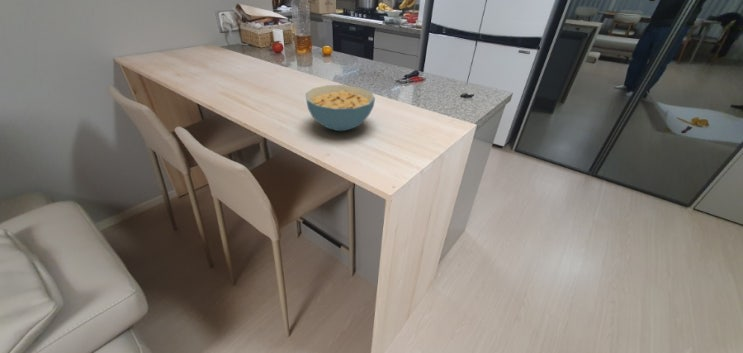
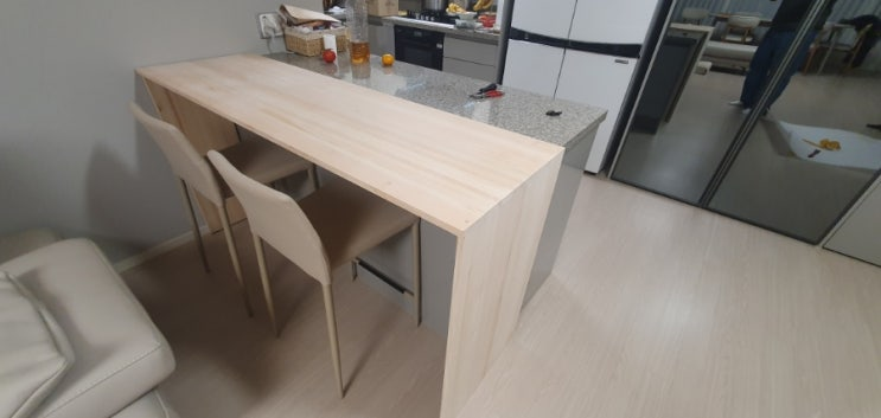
- cereal bowl [305,84,376,132]
